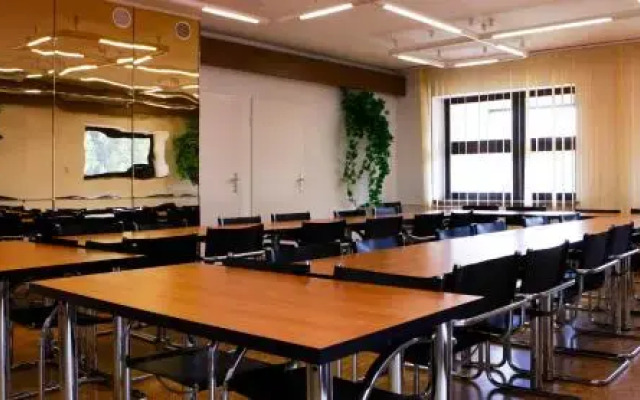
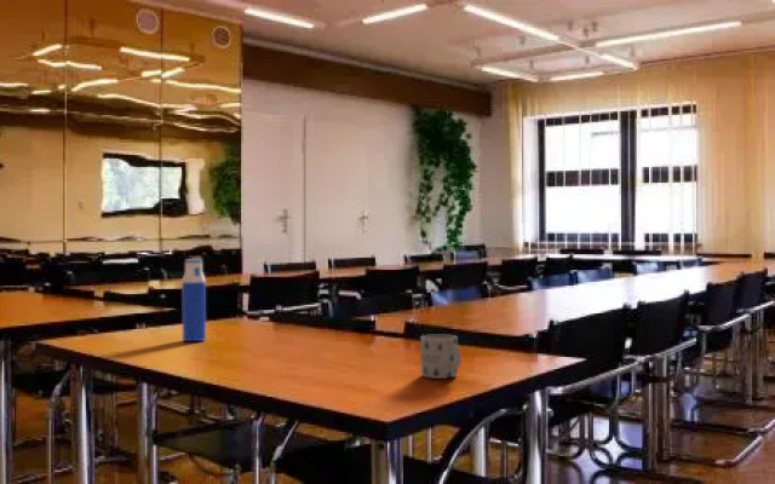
+ mug [419,334,463,380]
+ water bottle [180,258,207,342]
